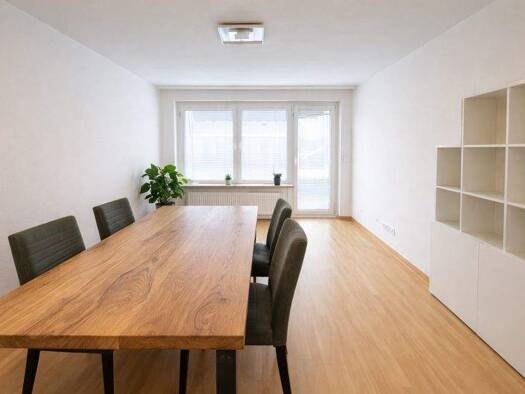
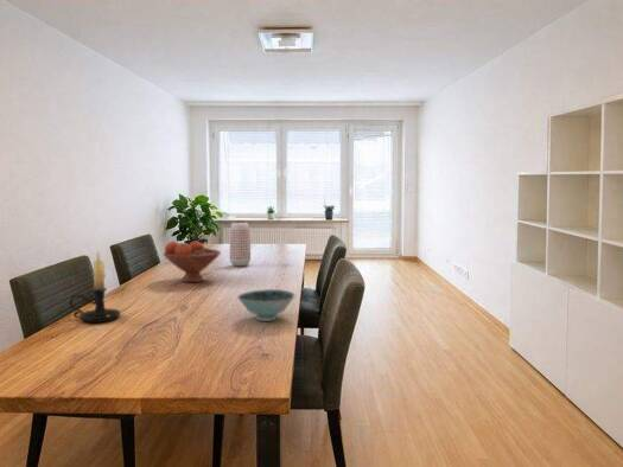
+ bowl [236,288,297,322]
+ planter [229,220,252,268]
+ candle holder [68,248,121,325]
+ fruit bowl [163,239,222,283]
